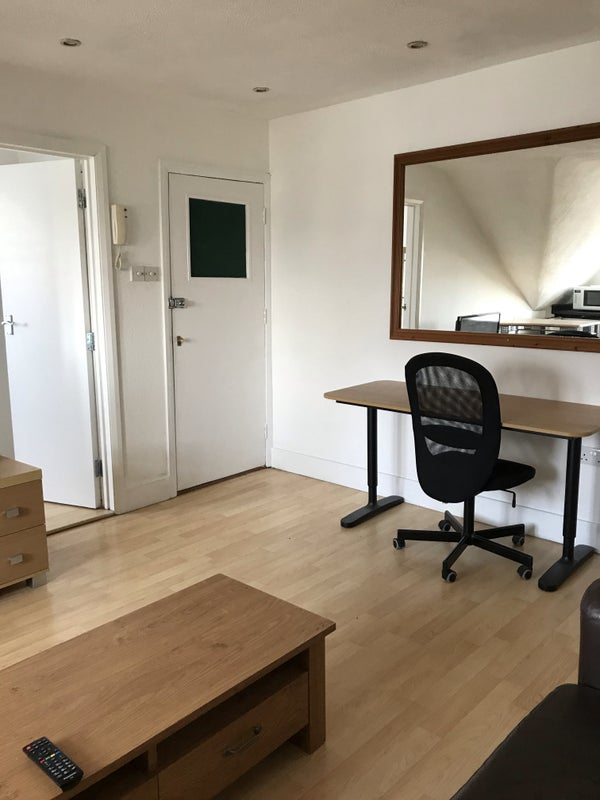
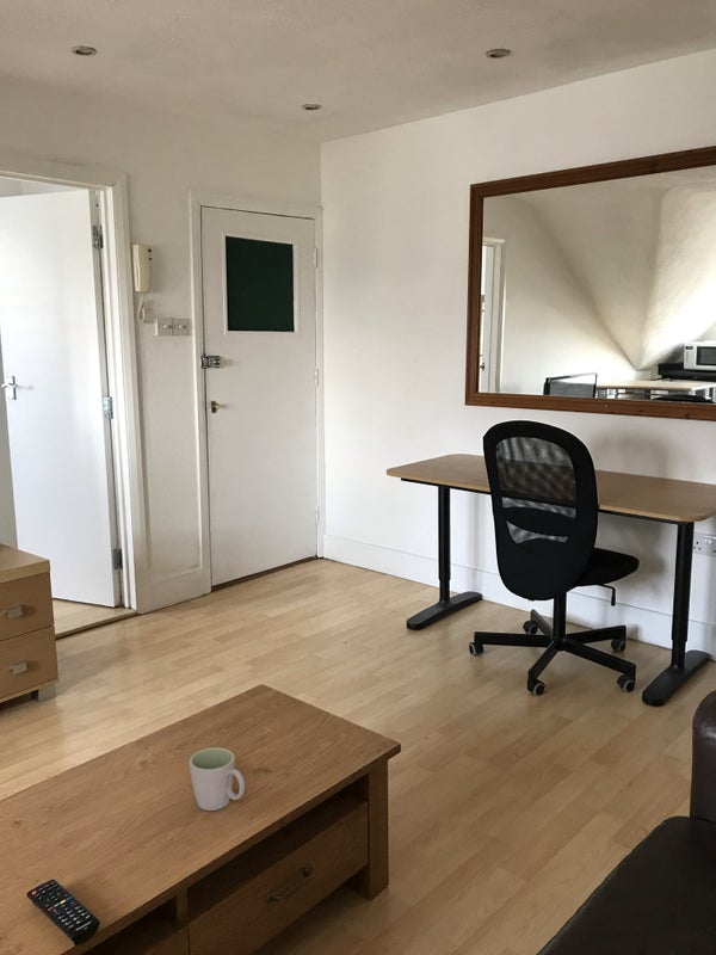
+ mug [187,746,246,812]
